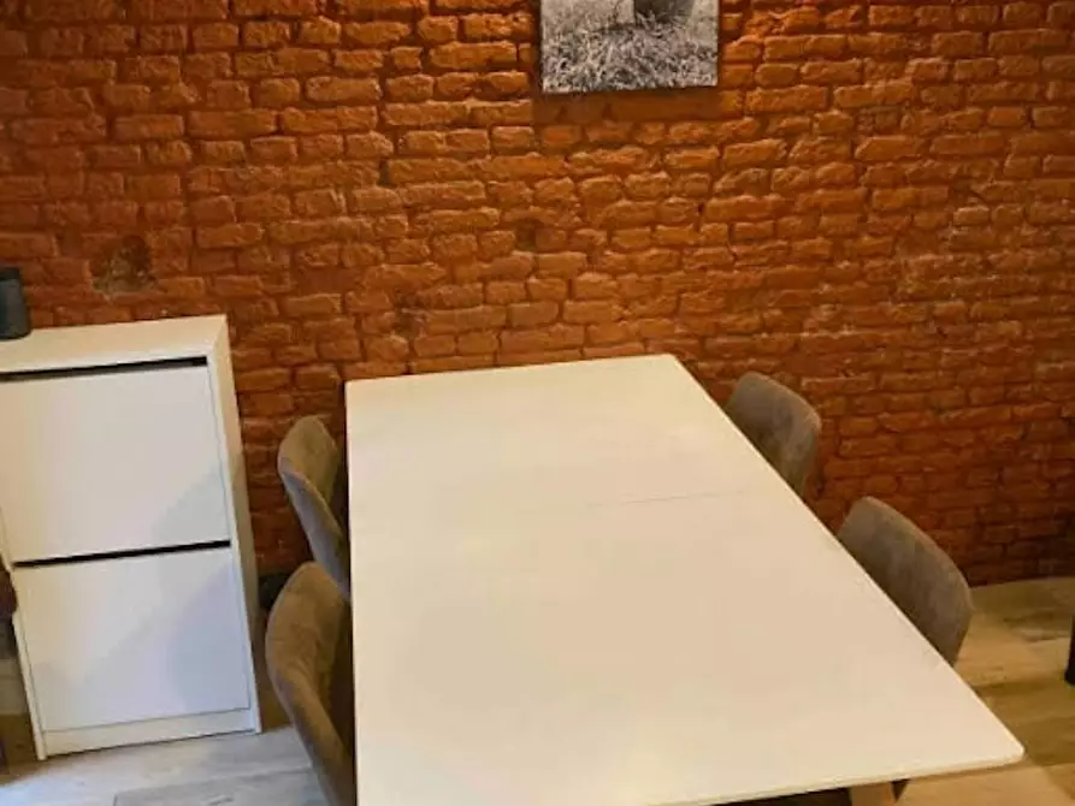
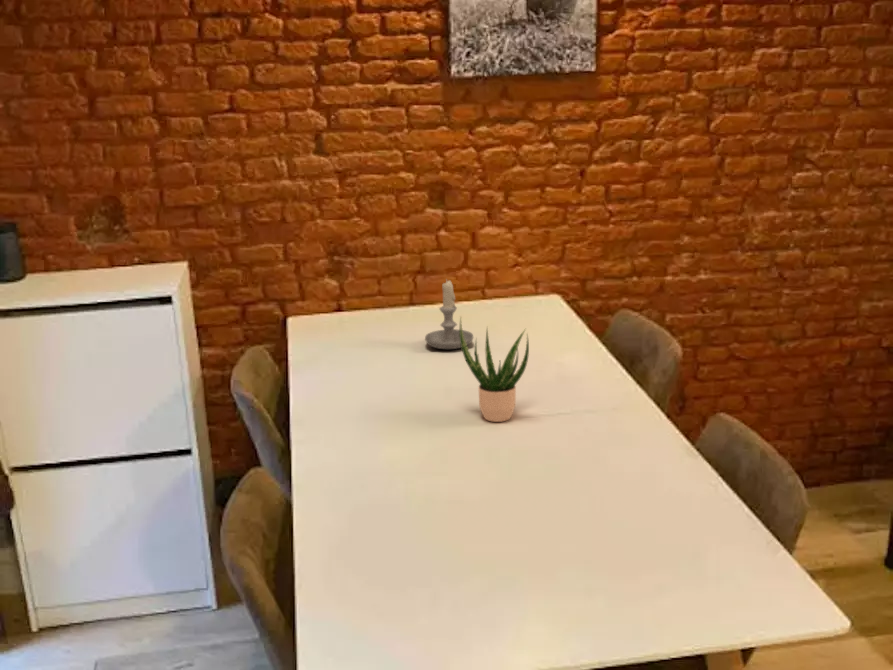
+ potted plant [459,315,530,423]
+ candle [424,278,474,350]
